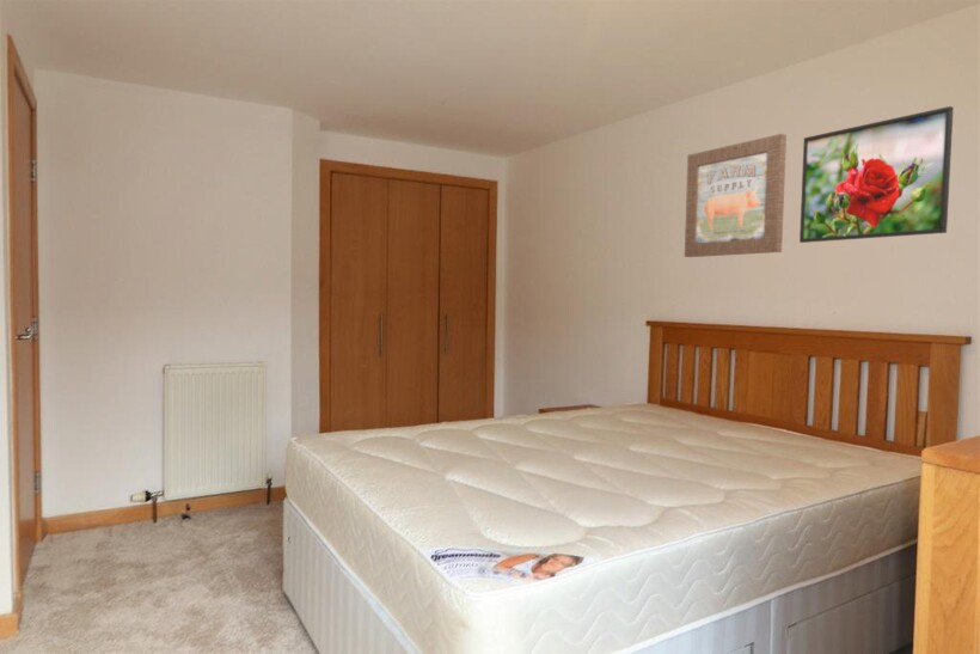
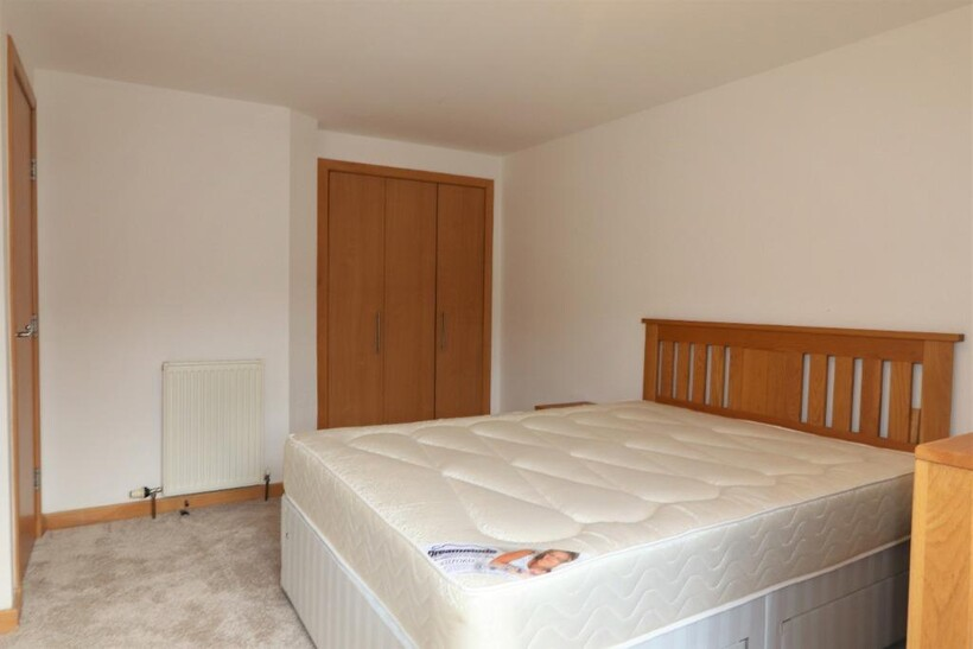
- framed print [798,105,955,244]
- wall art [684,133,788,258]
